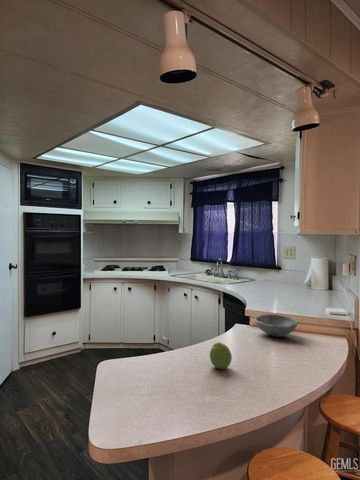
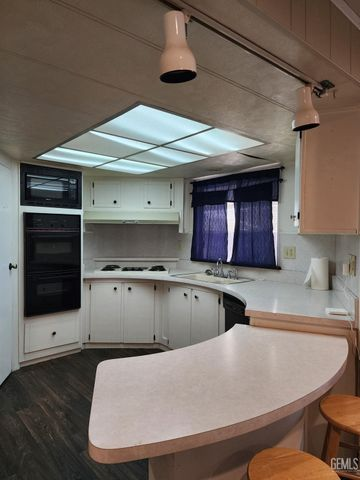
- bowl [253,313,299,338]
- fruit [209,341,233,370]
